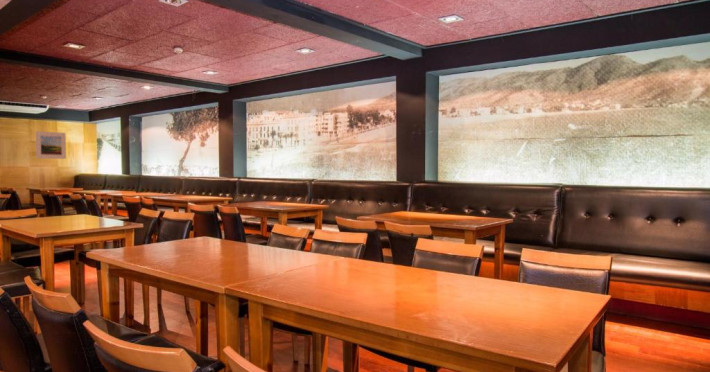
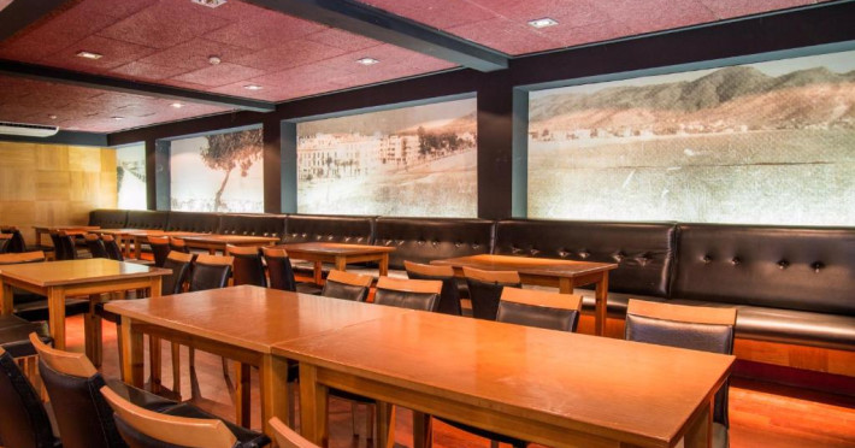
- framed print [35,130,67,160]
